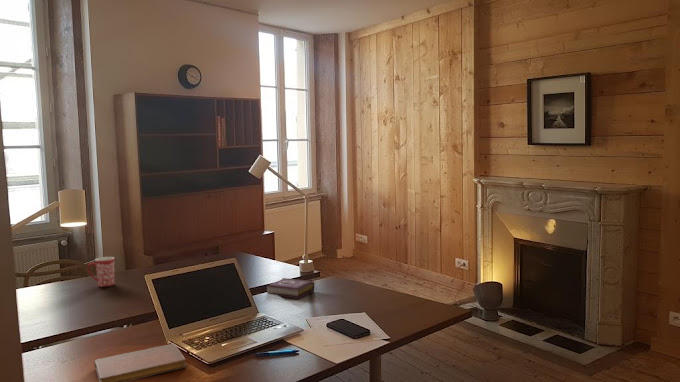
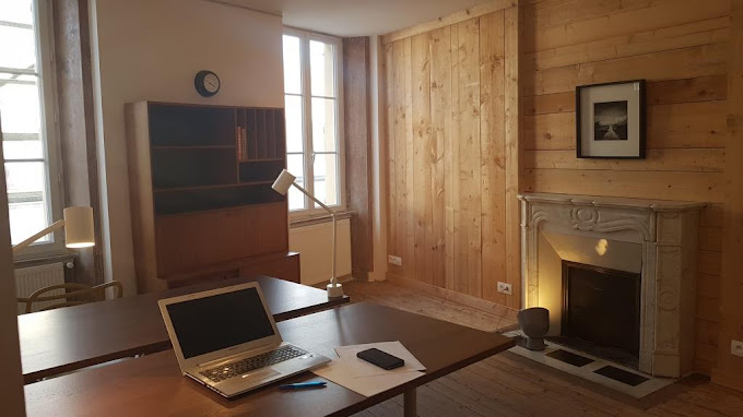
- book [266,277,315,300]
- notebook [94,343,187,382]
- mug [87,256,115,288]
